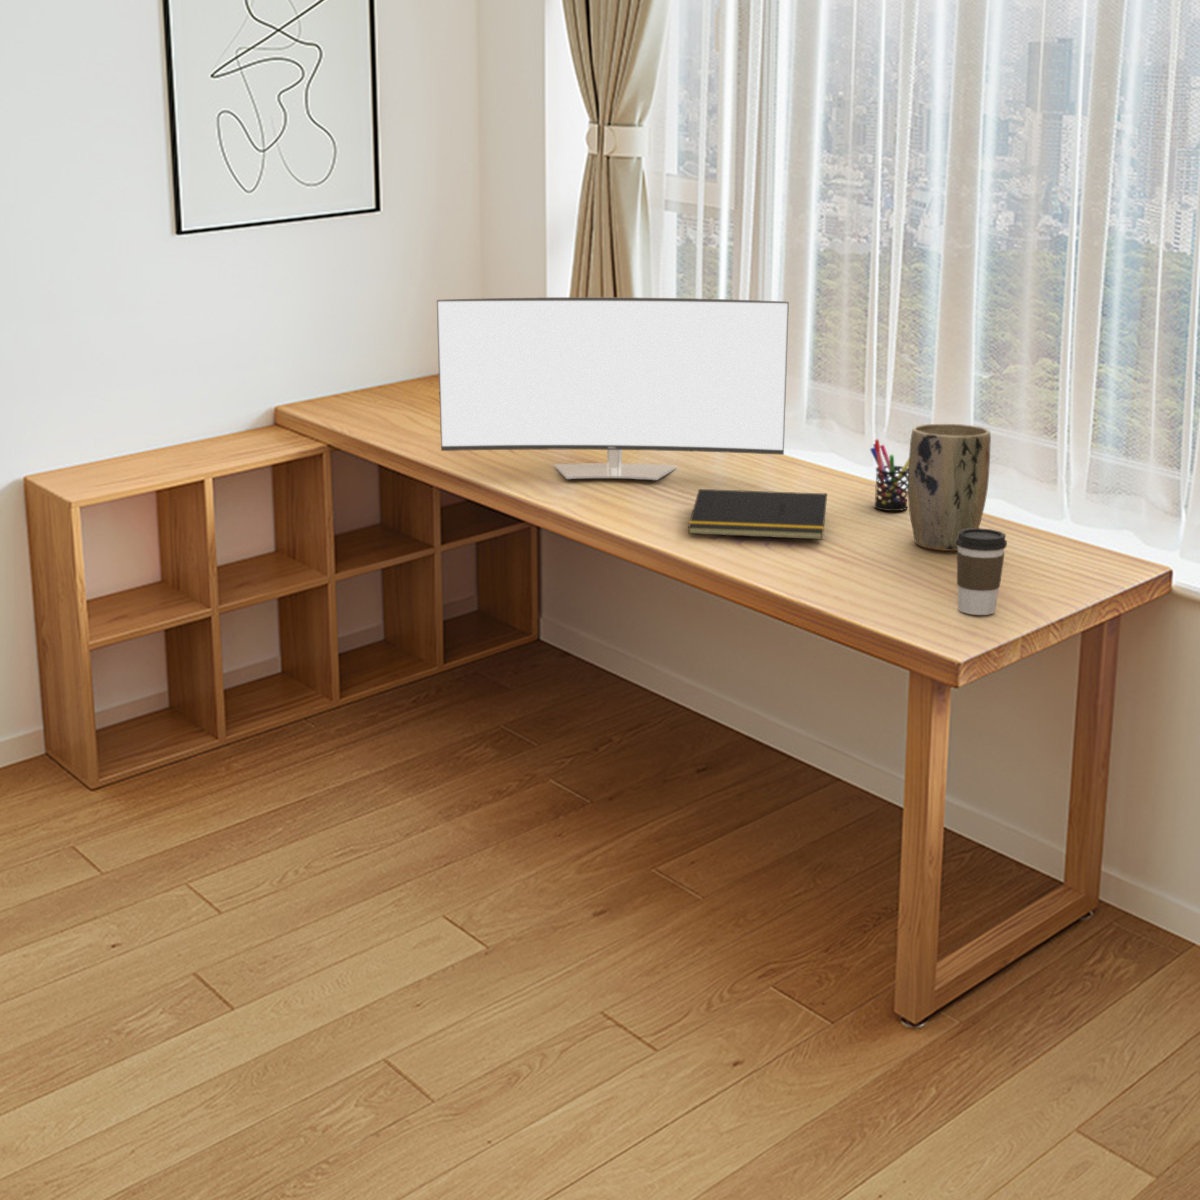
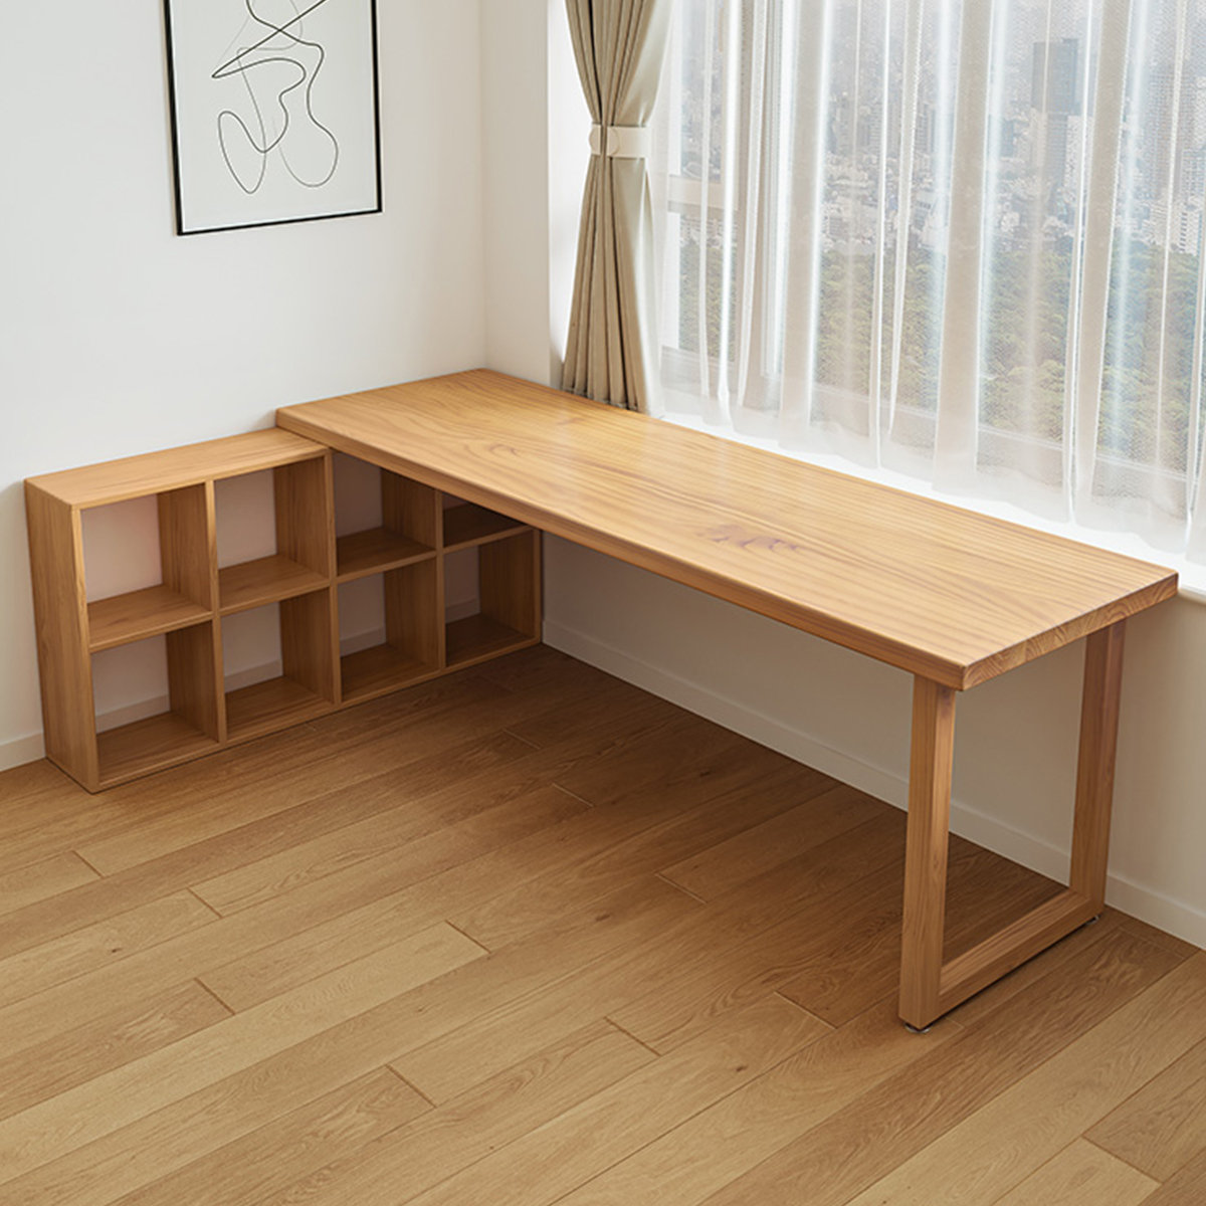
- pen holder [869,438,909,512]
- notepad [687,488,827,540]
- coffee cup [956,527,1008,616]
- plant pot [907,423,992,552]
- monitor [436,296,790,482]
